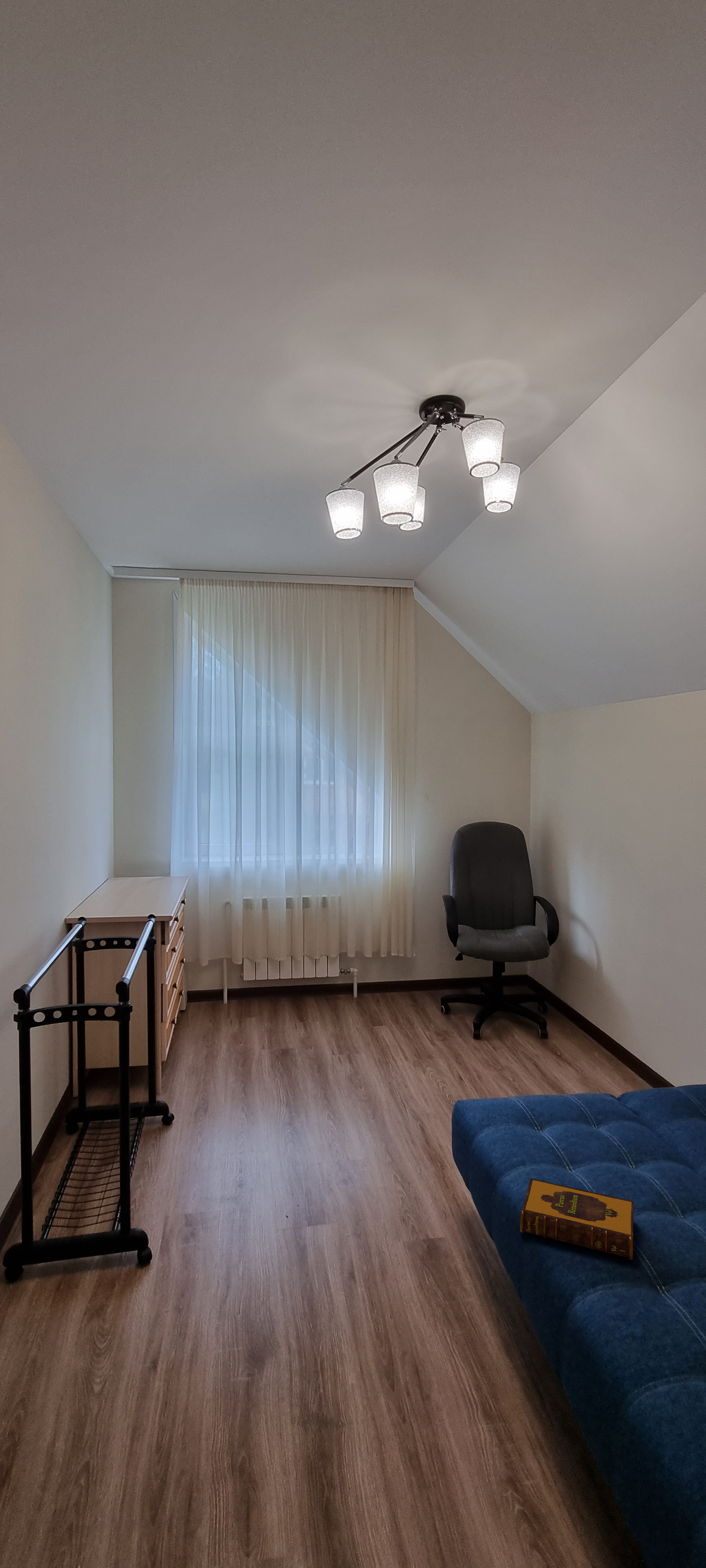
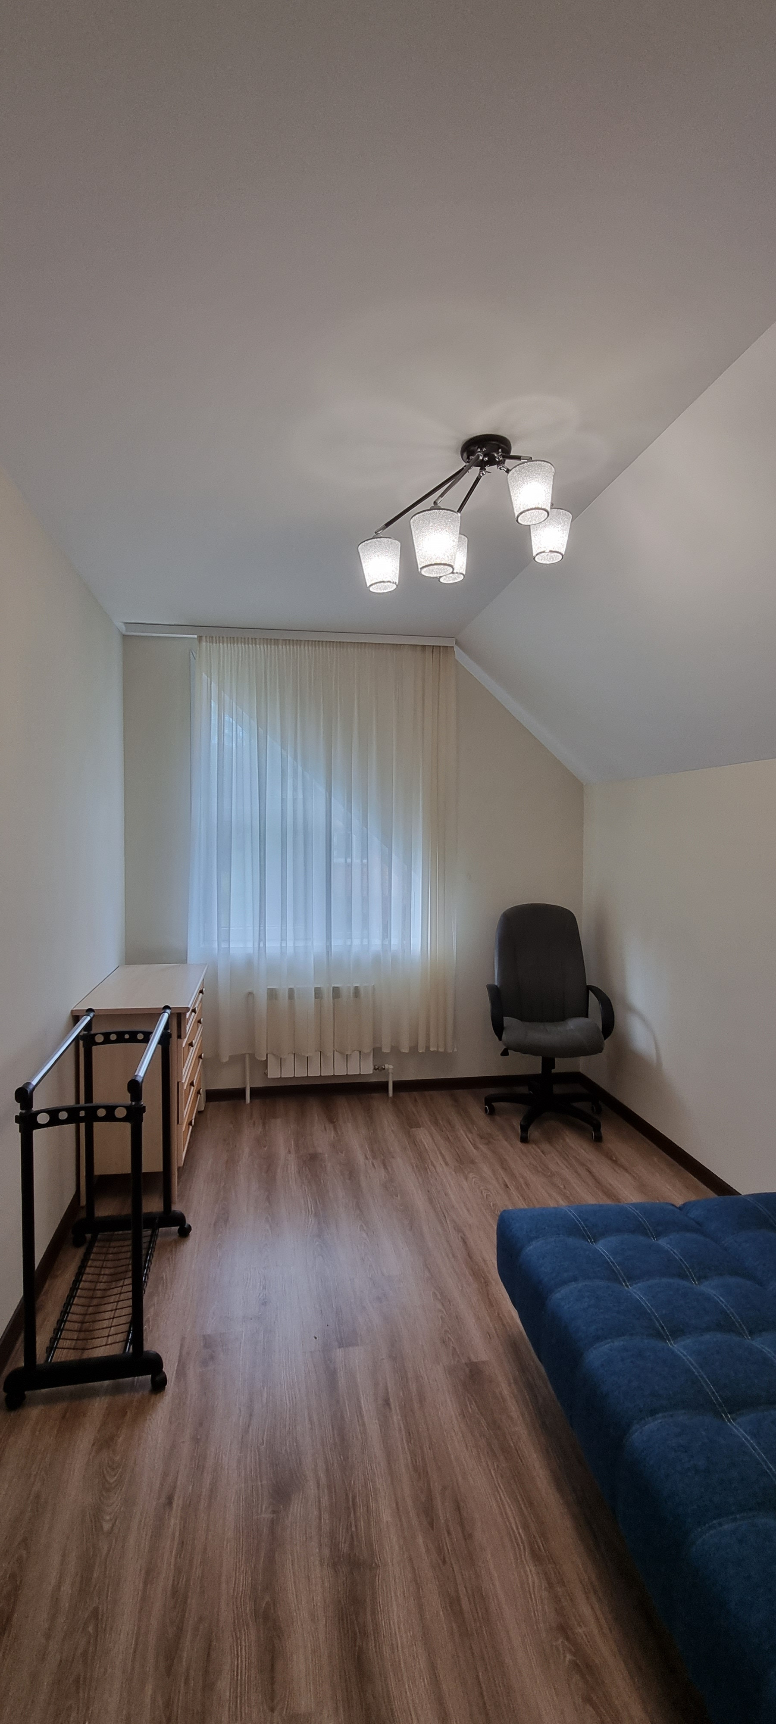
- hardback book [520,1178,634,1260]
